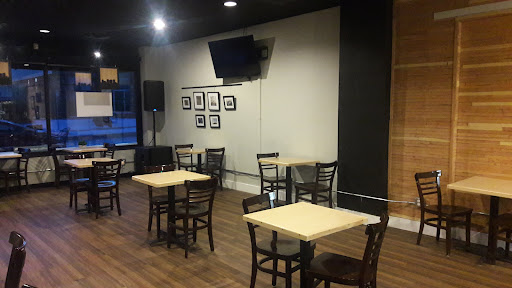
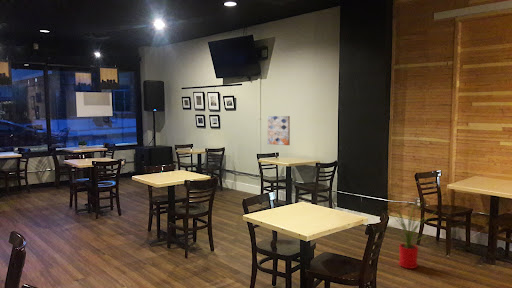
+ house plant [386,200,437,270]
+ wall art [266,115,291,146]
